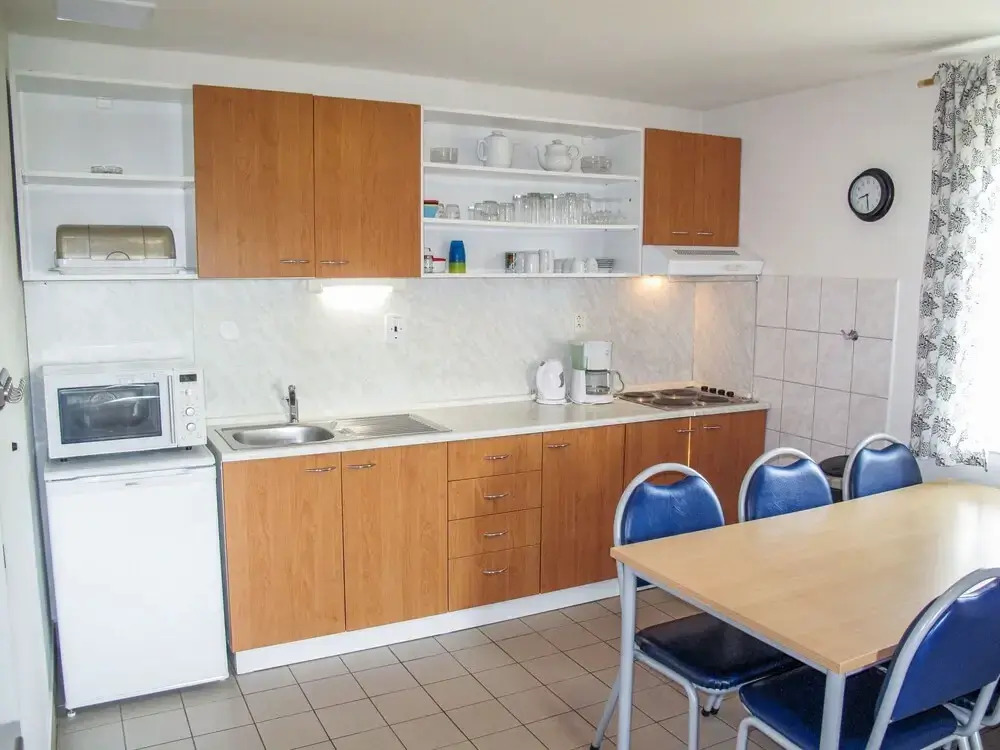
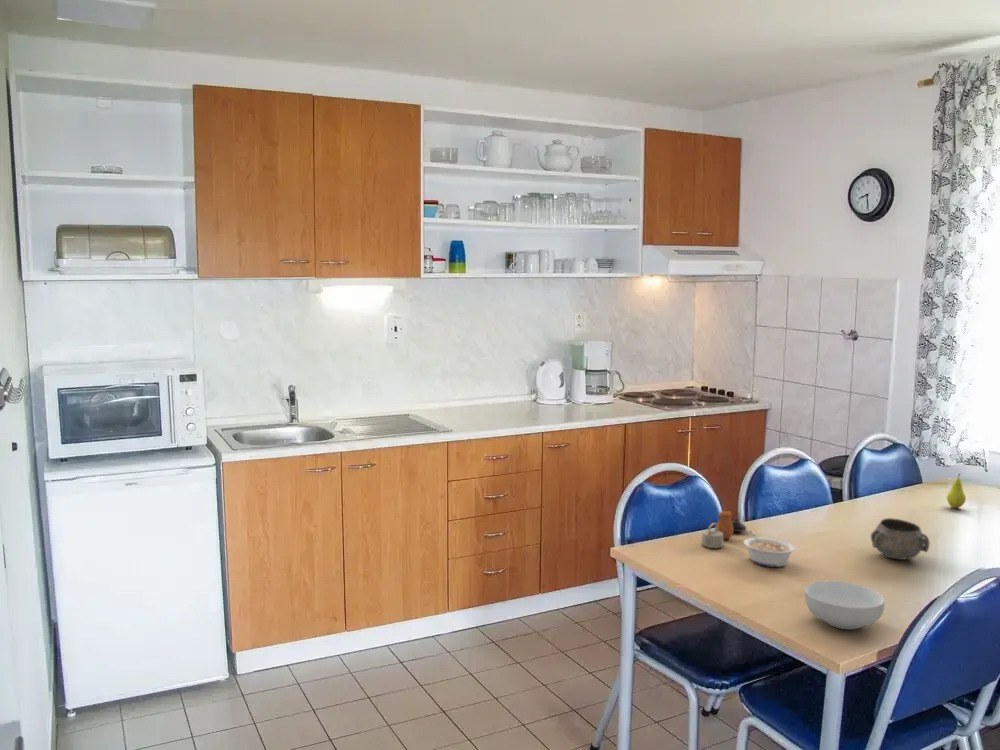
+ decorative bowl [870,517,930,561]
+ teapot [701,507,748,549]
+ fruit [946,472,967,509]
+ legume [743,530,796,568]
+ cereal bowl [804,580,886,630]
